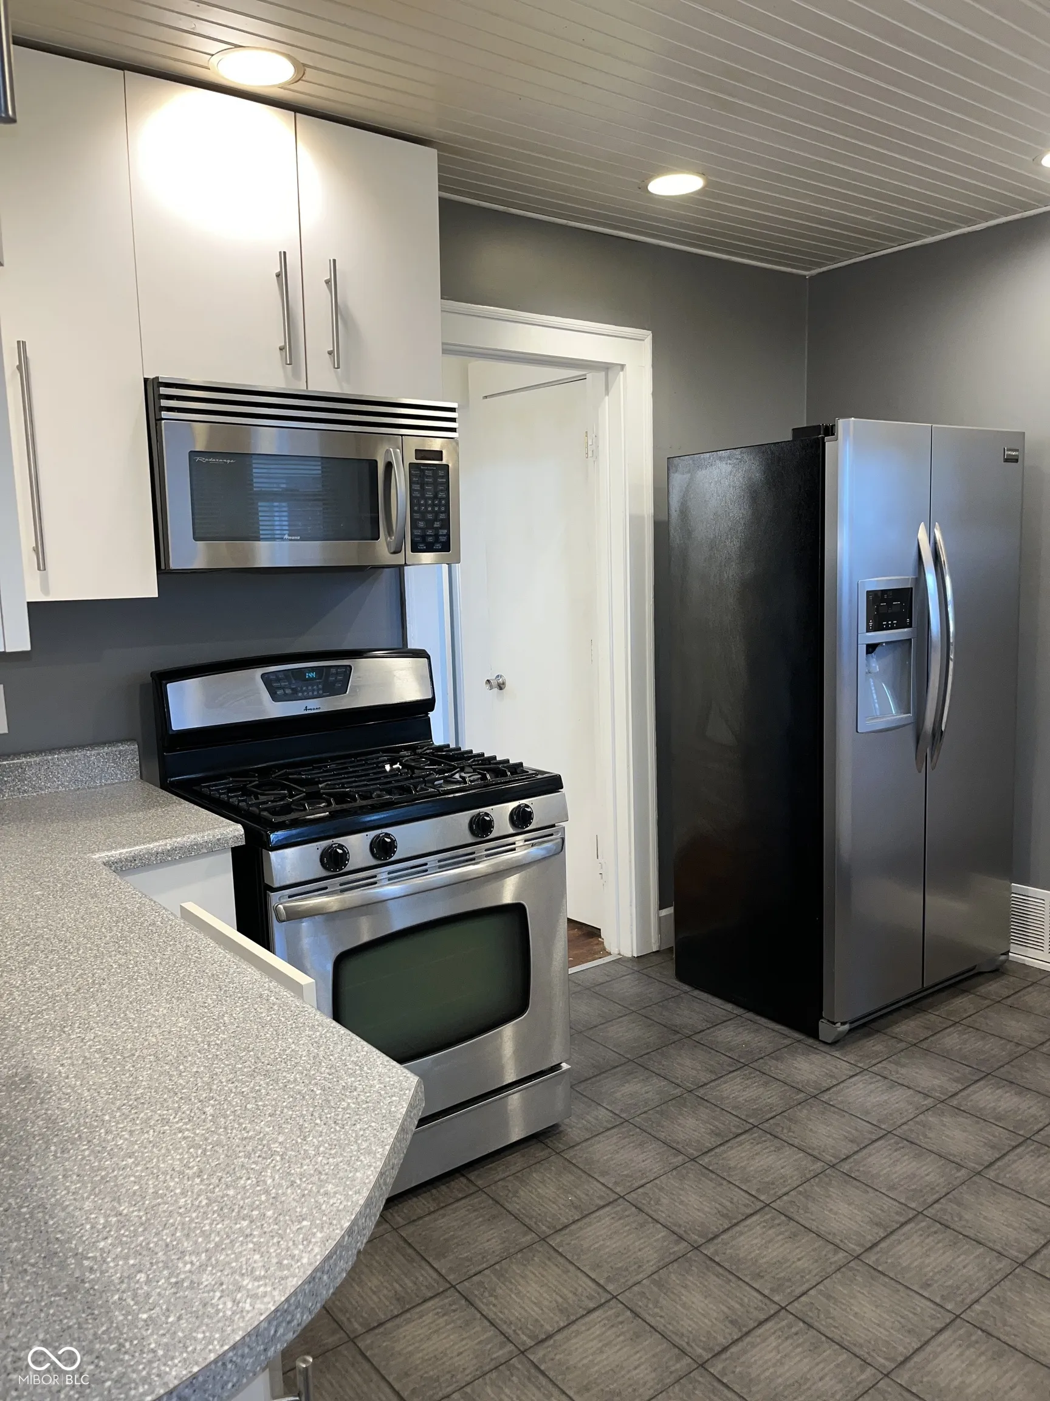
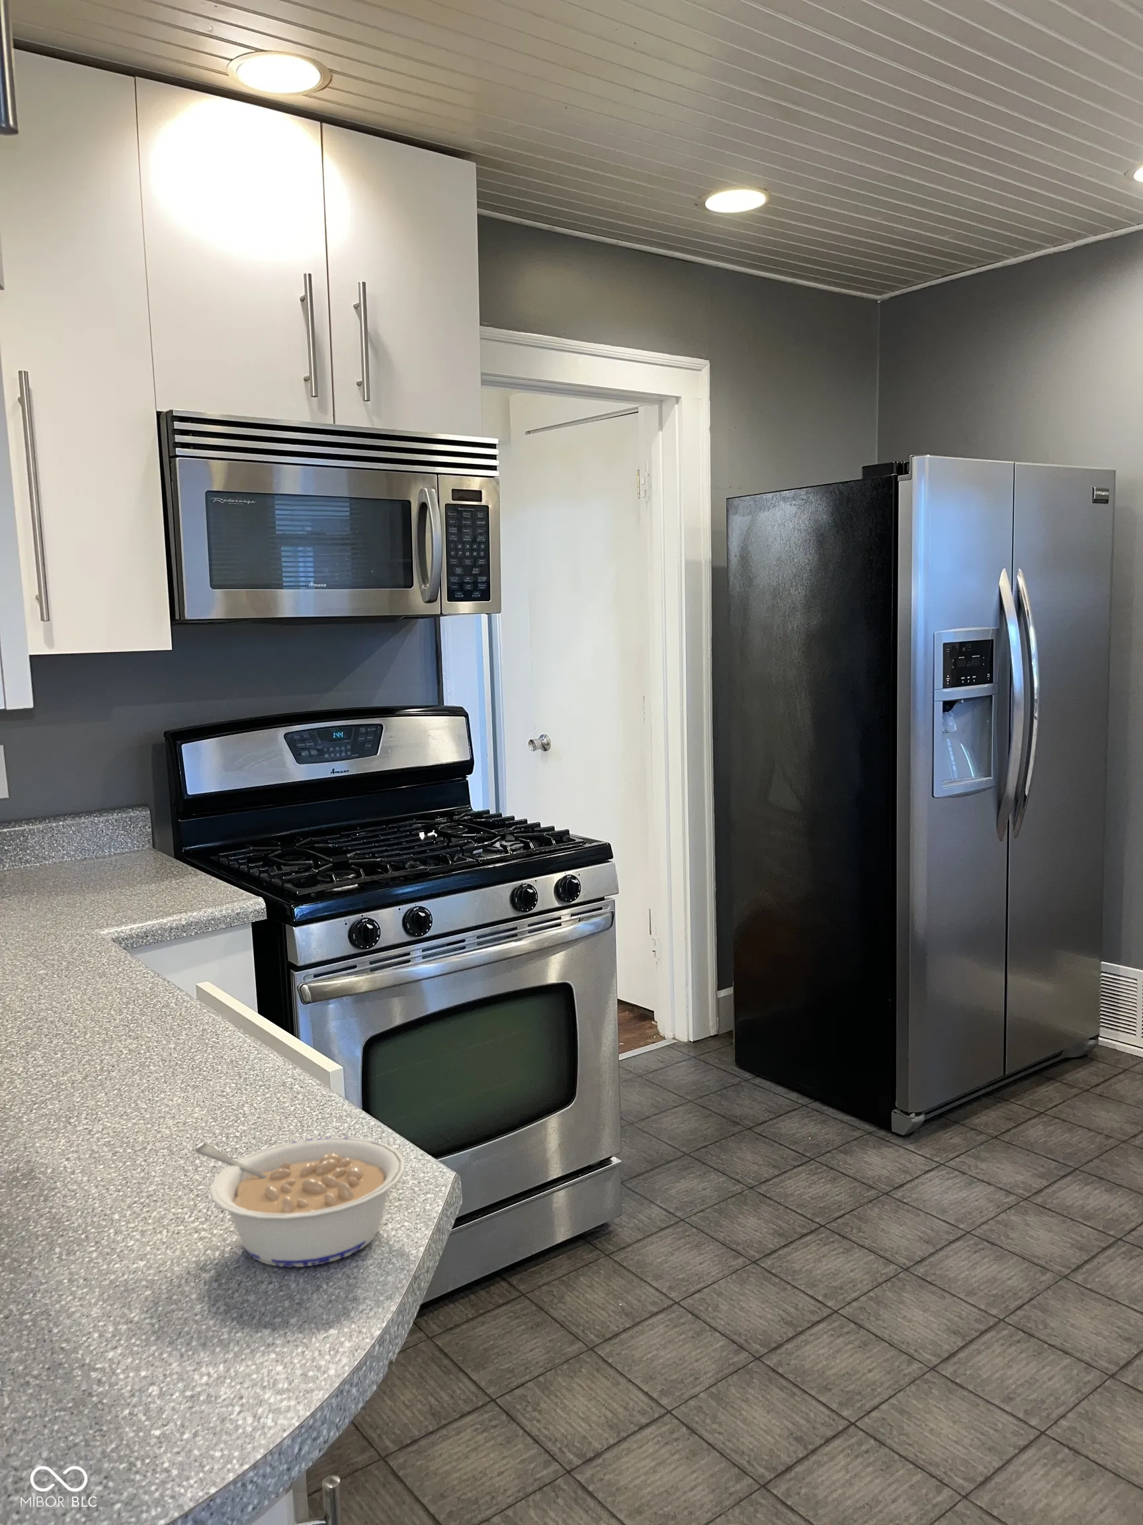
+ legume [195,1136,406,1268]
